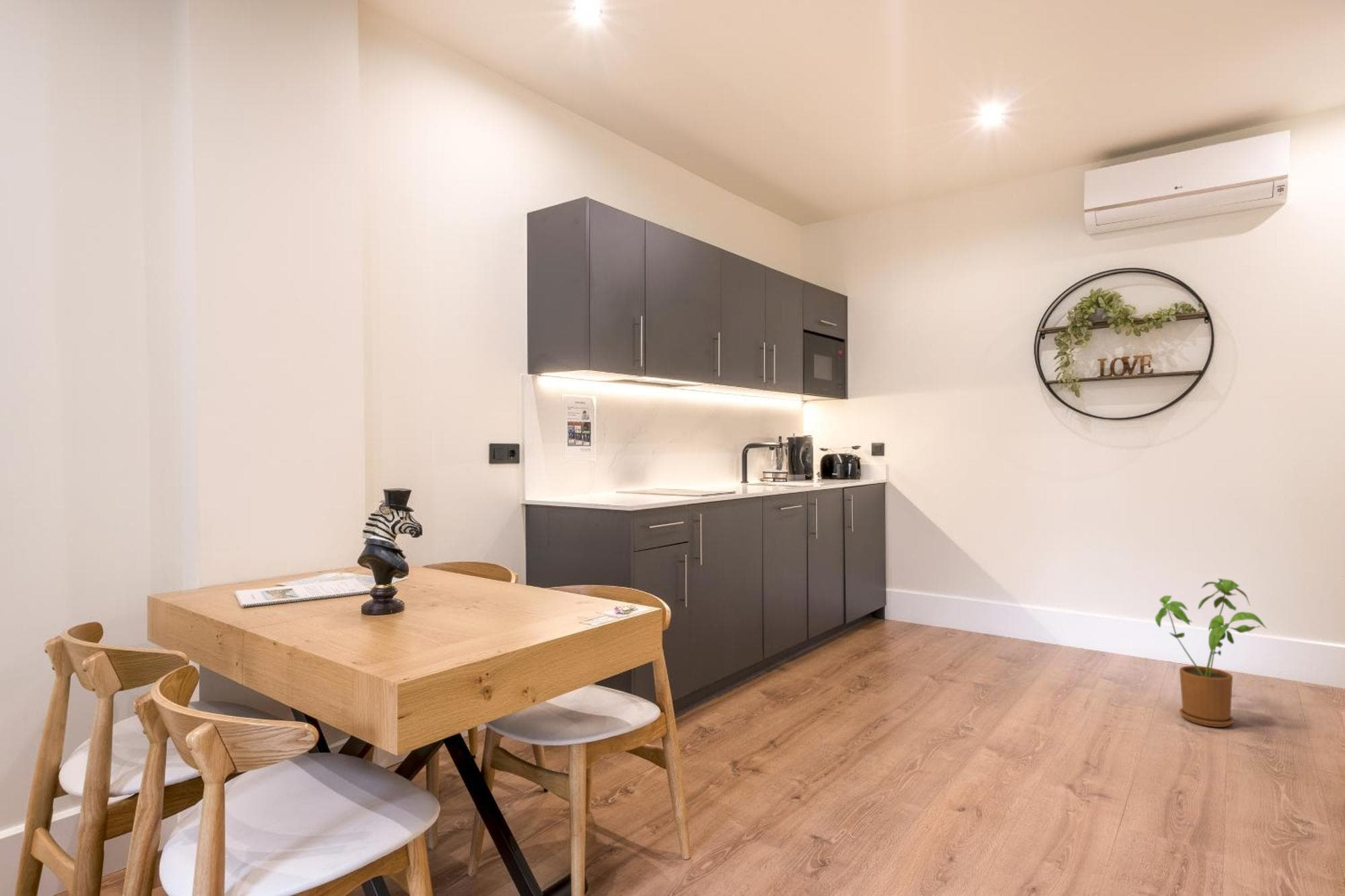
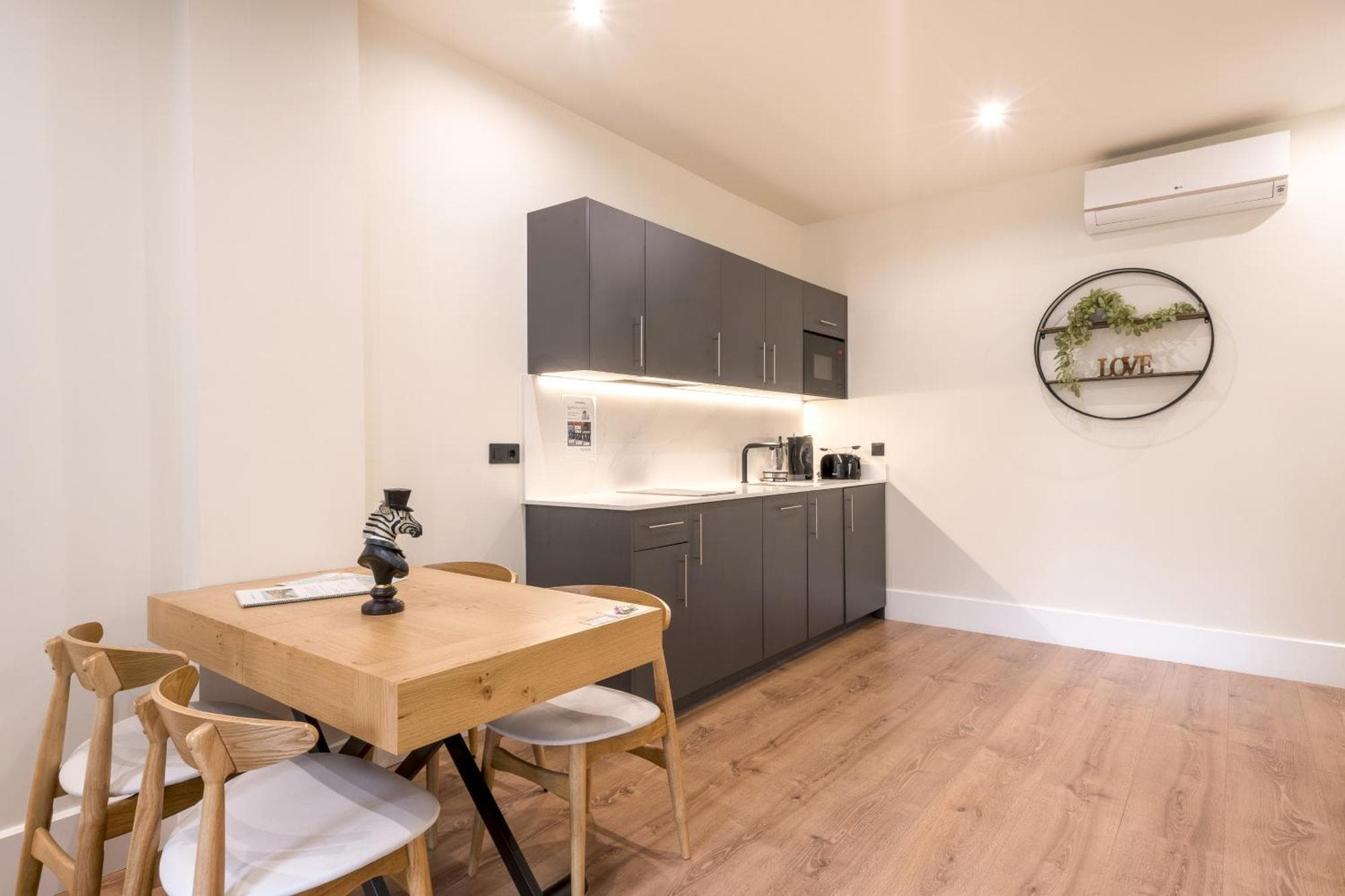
- house plant [1155,577,1268,728]
